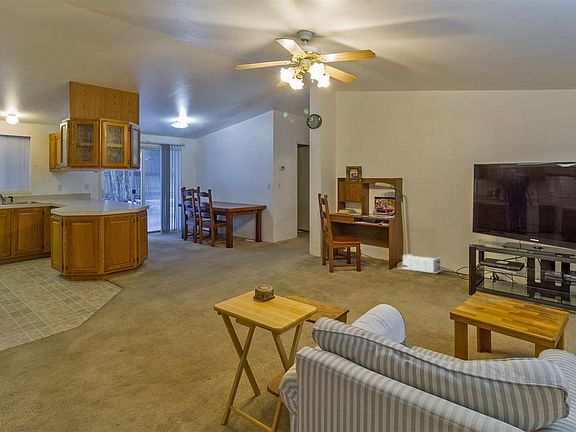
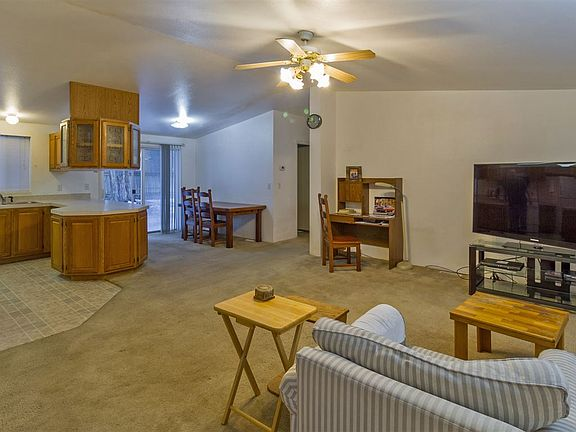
- storage bin [398,253,444,274]
